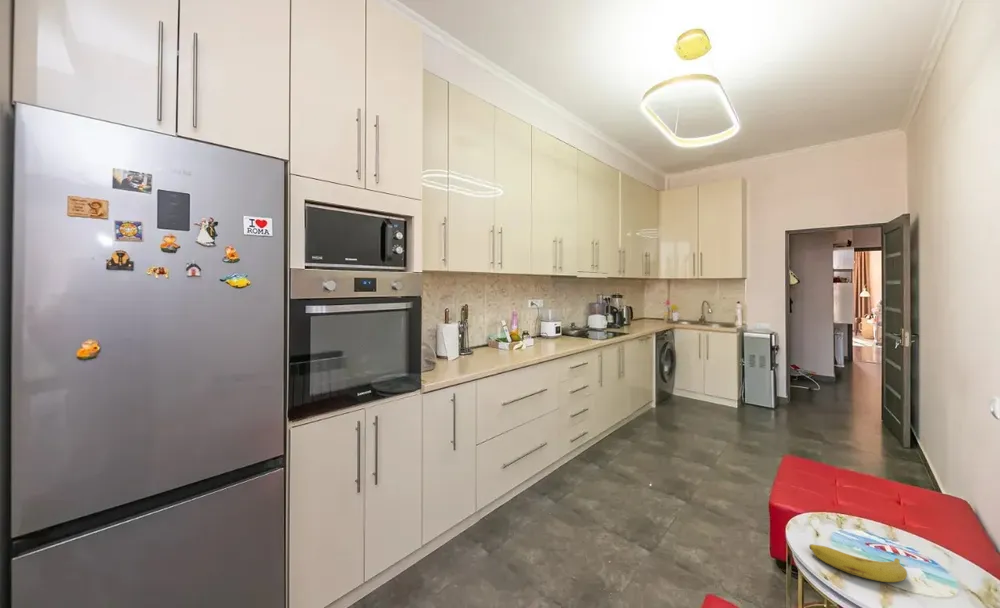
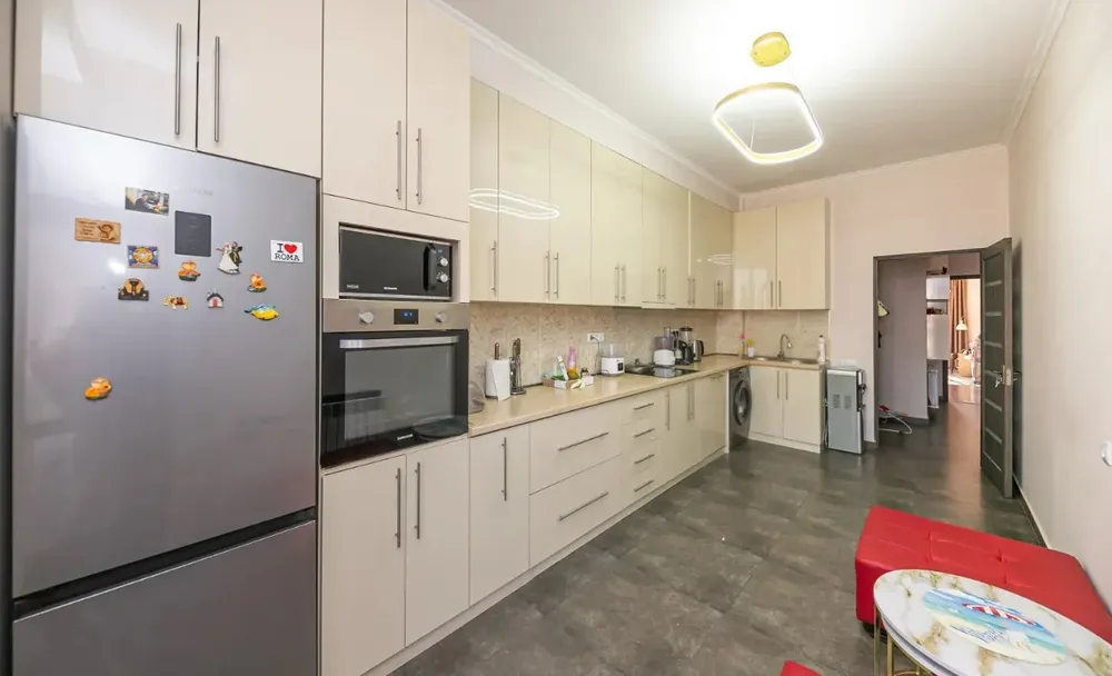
- fruit [808,543,908,583]
